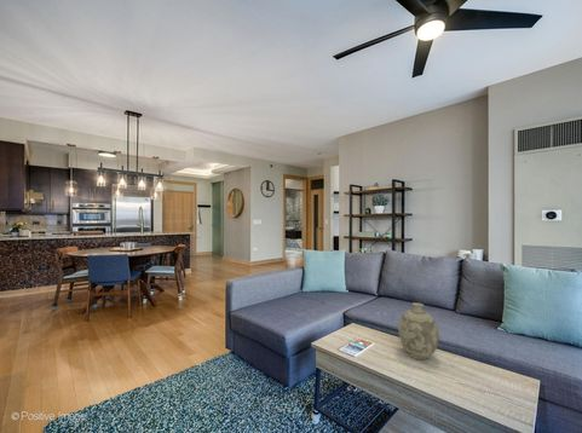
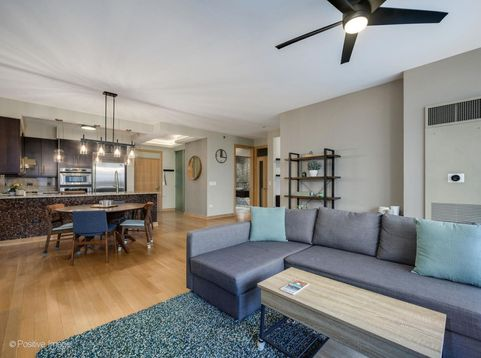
- decorative vase [397,301,440,360]
